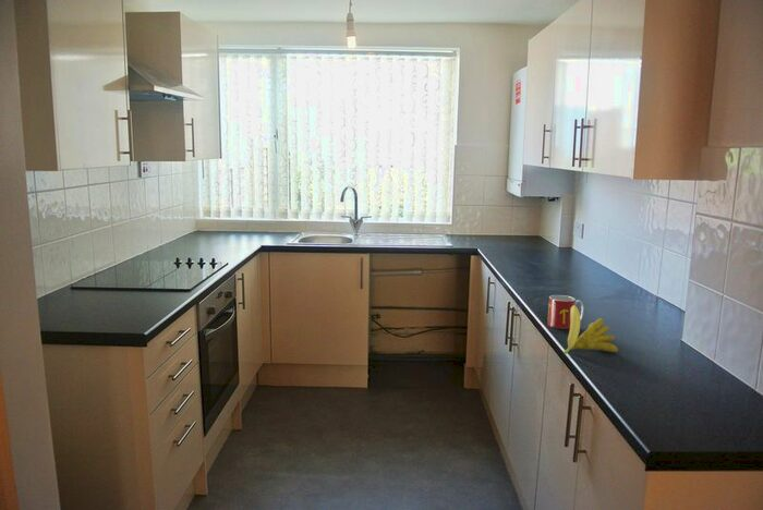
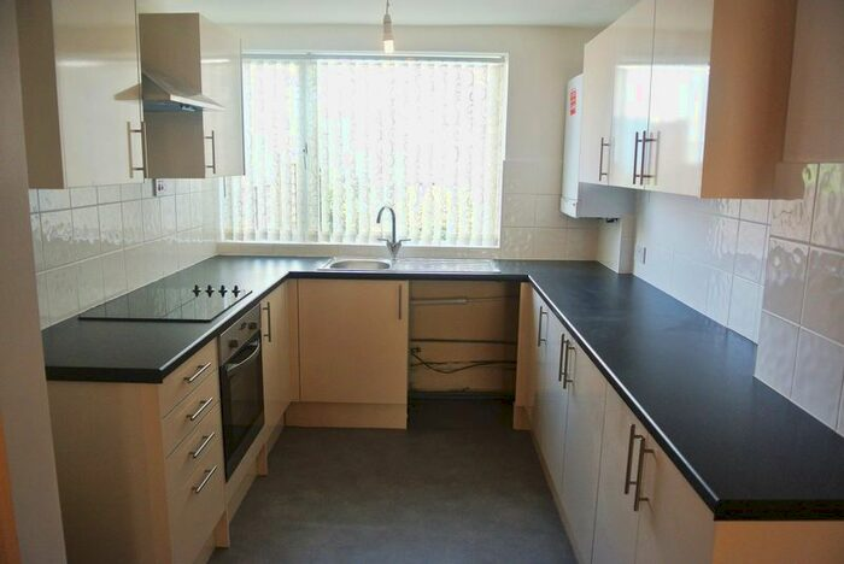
- banana [562,305,619,355]
- mug [546,294,585,330]
